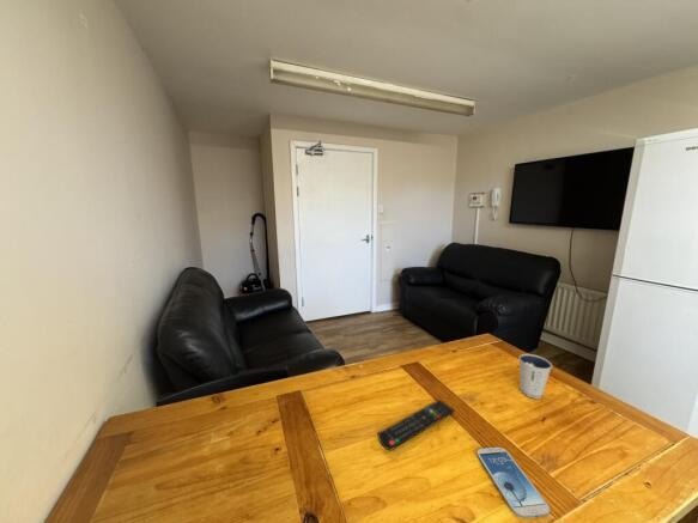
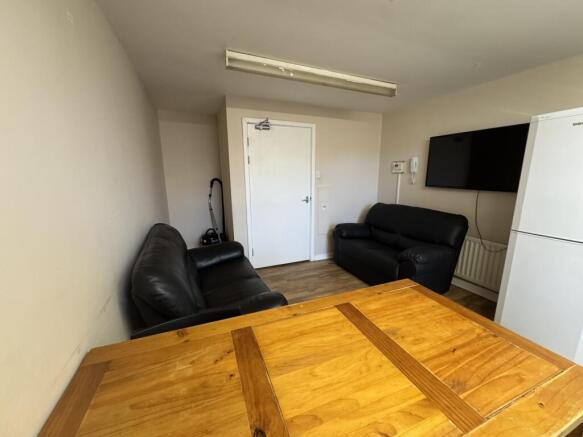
- remote control [377,399,456,451]
- smartphone [475,446,552,519]
- dixie cup [518,353,553,400]
